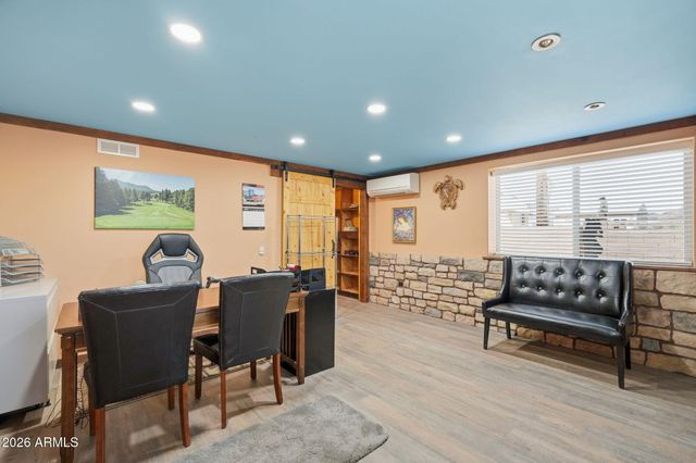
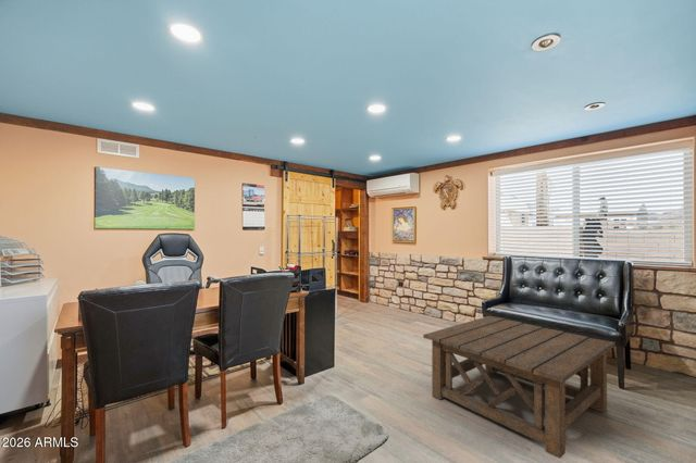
+ coffee table [422,315,617,460]
